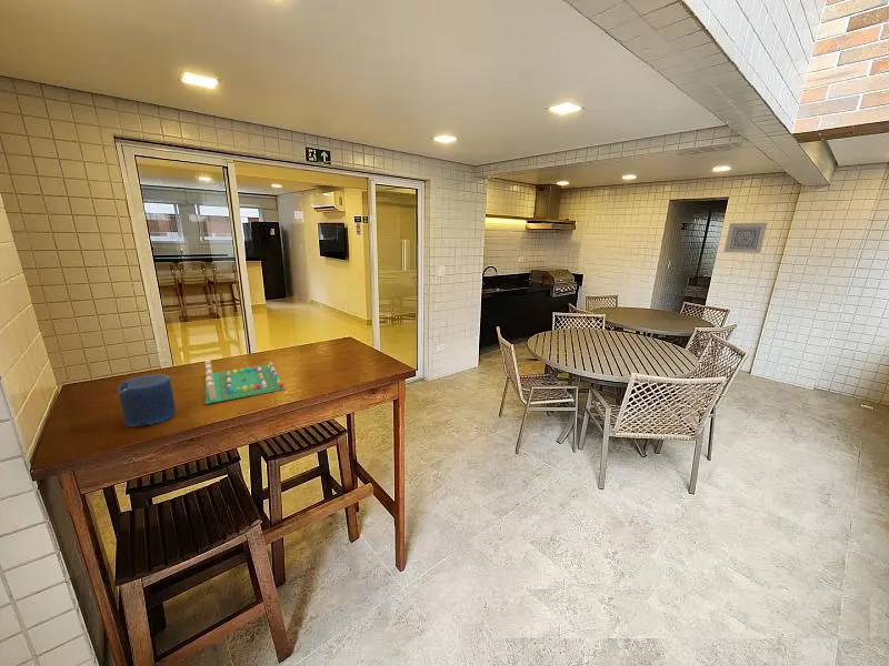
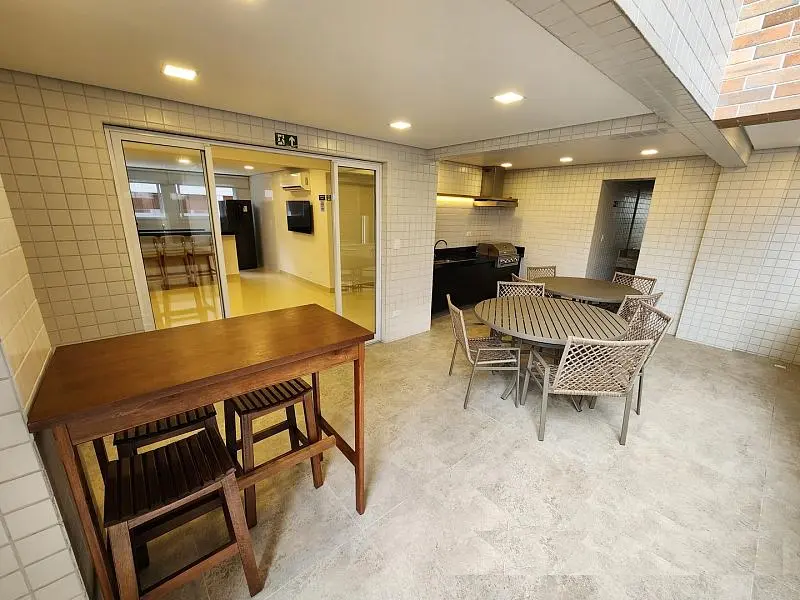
- board game [204,360,286,405]
- wall art [722,222,769,254]
- candle [117,373,177,428]
